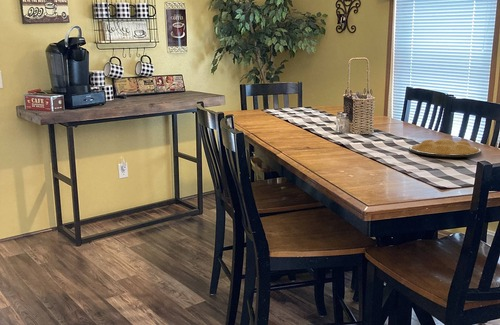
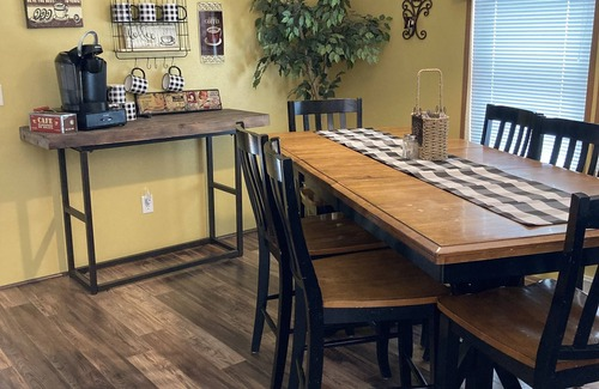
- plate [408,138,483,158]
